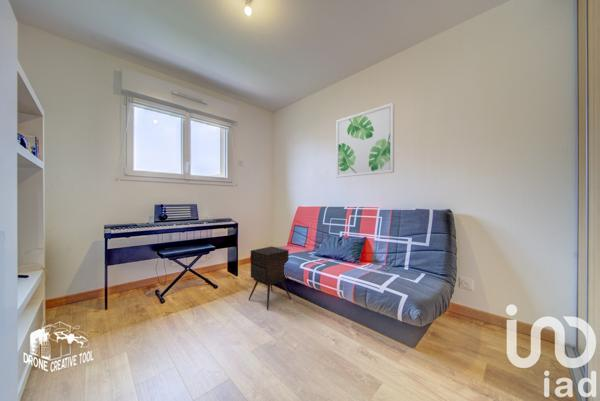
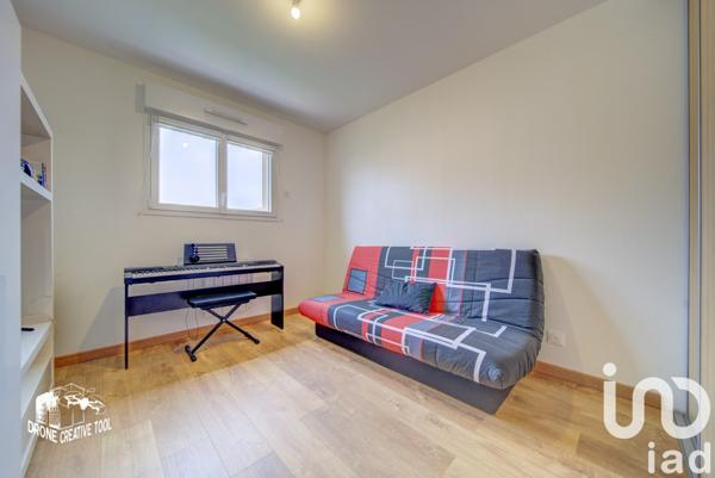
- side table [248,245,292,311]
- wall art [335,102,395,178]
